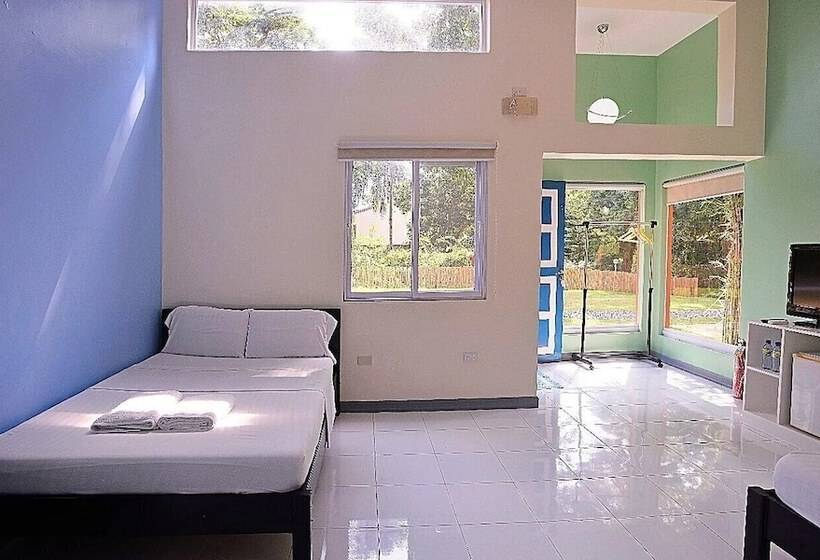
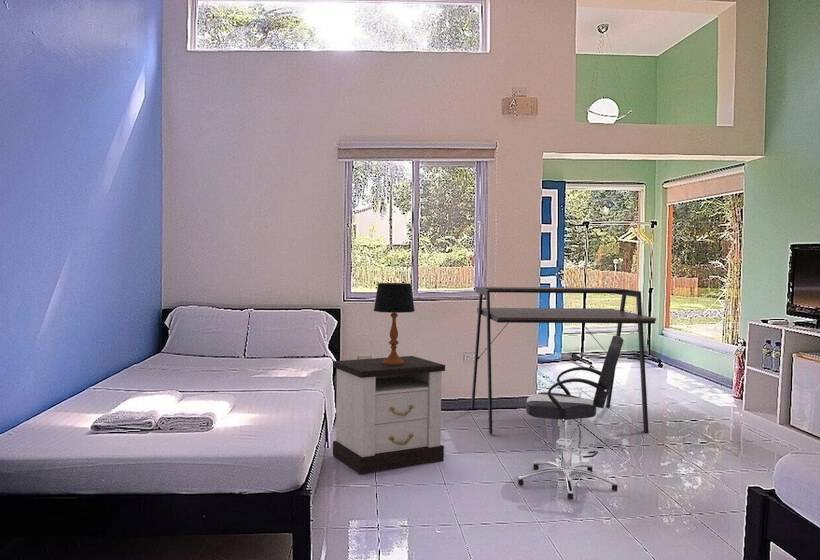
+ desk [470,286,657,435]
+ office chair [517,335,625,501]
+ nightstand [332,355,446,475]
+ table lamp [373,282,416,366]
